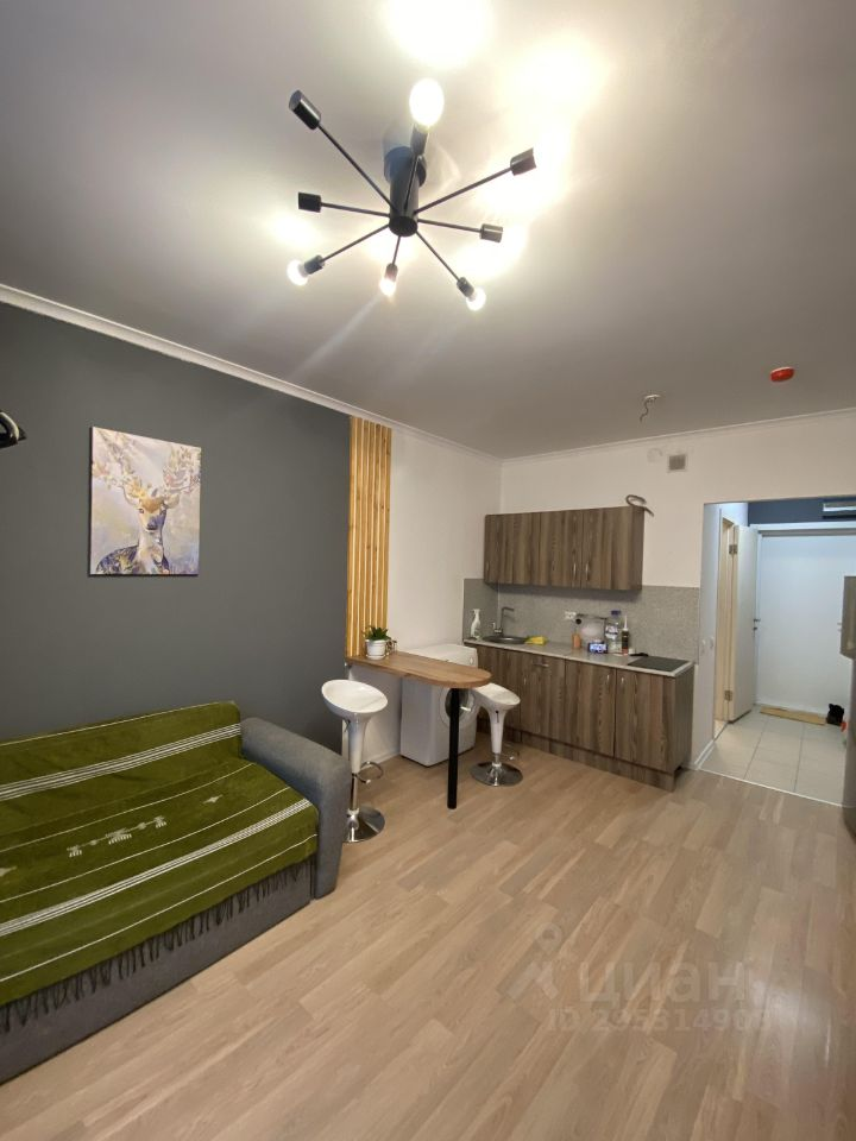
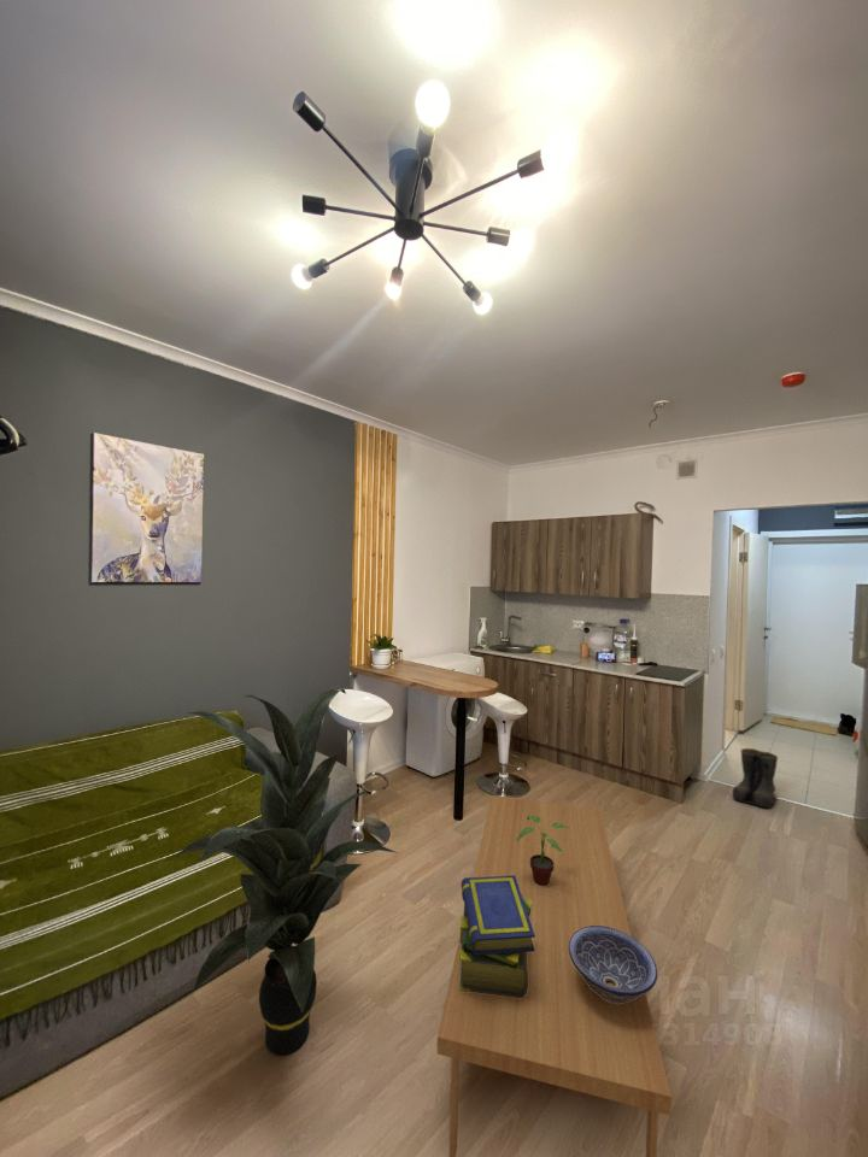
+ stack of books [459,875,535,998]
+ coffee table [435,794,673,1157]
+ potted plant [516,815,571,886]
+ decorative bowl [569,926,658,1004]
+ indoor plant [172,688,399,1057]
+ boots [732,747,779,809]
